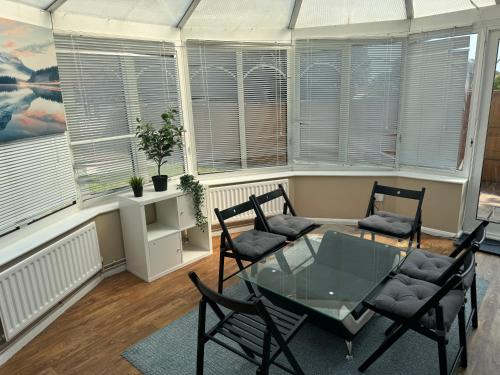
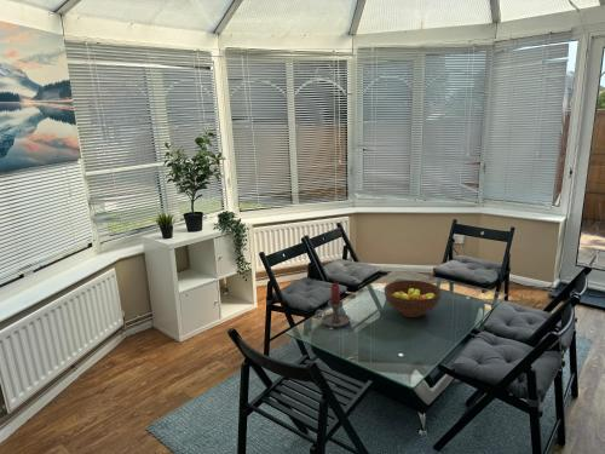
+ candle holder [315,282,351,328]
+ fruit bowl [382,278,443,318]
